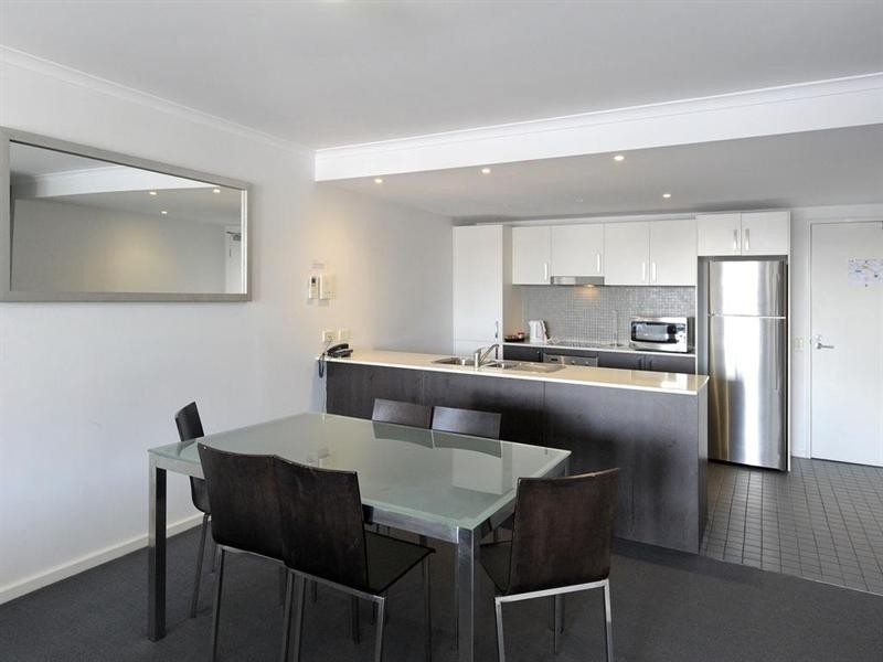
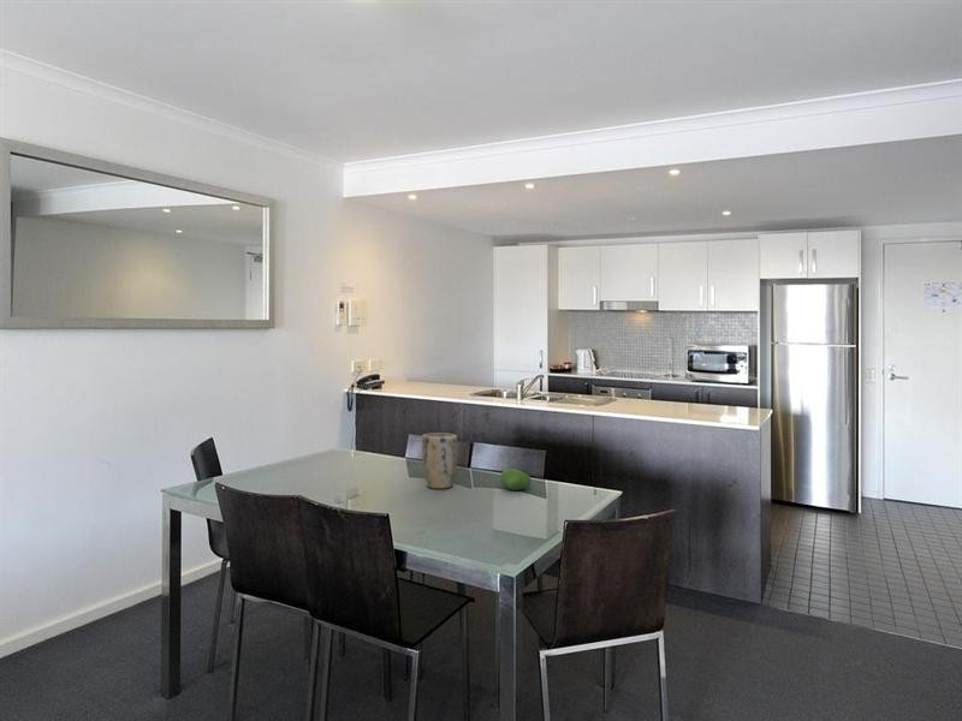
+ fruit [499,467,533,491]
+ plant pot [421,433,458,489]
